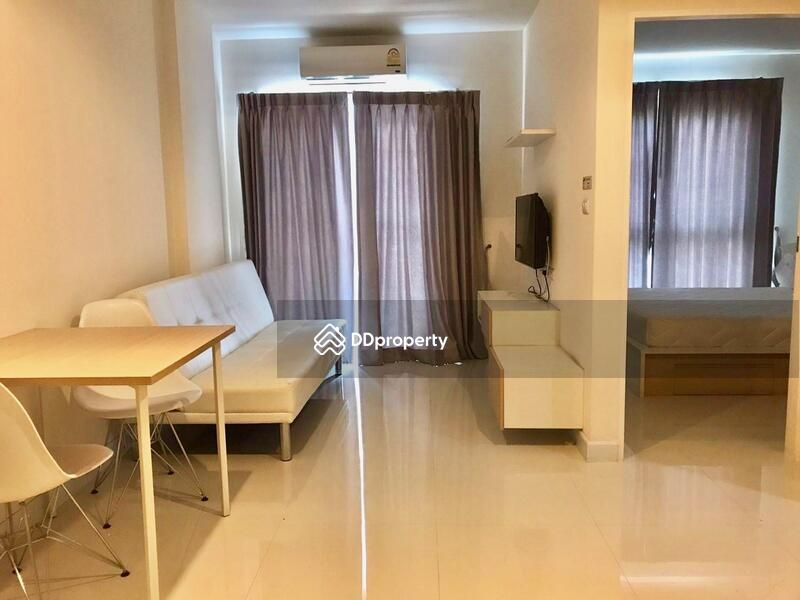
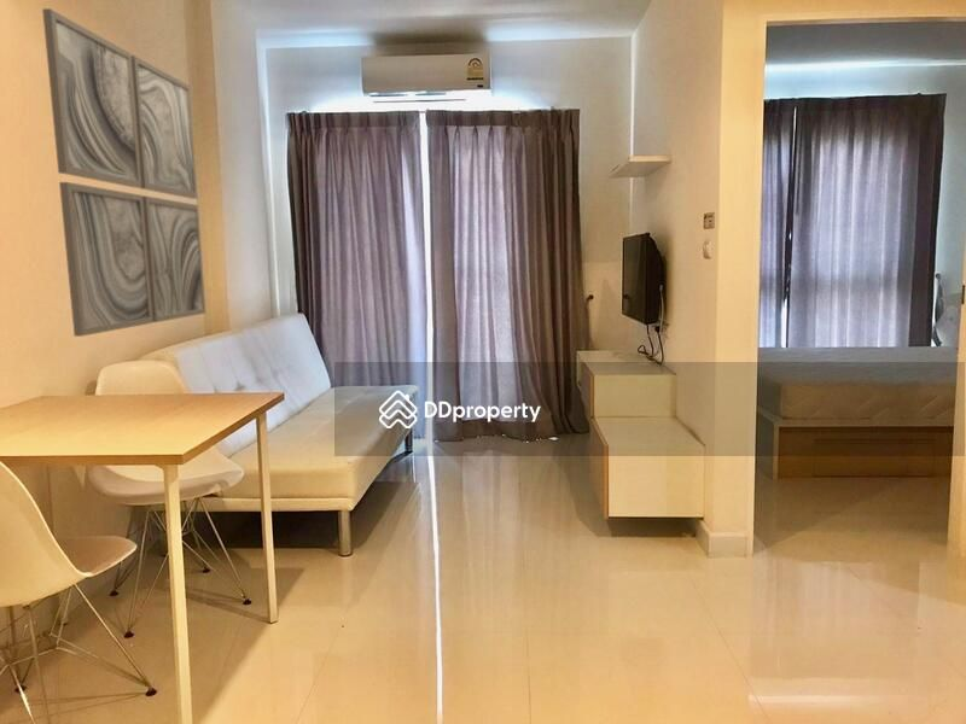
+ wall art [41,7,206,338]
